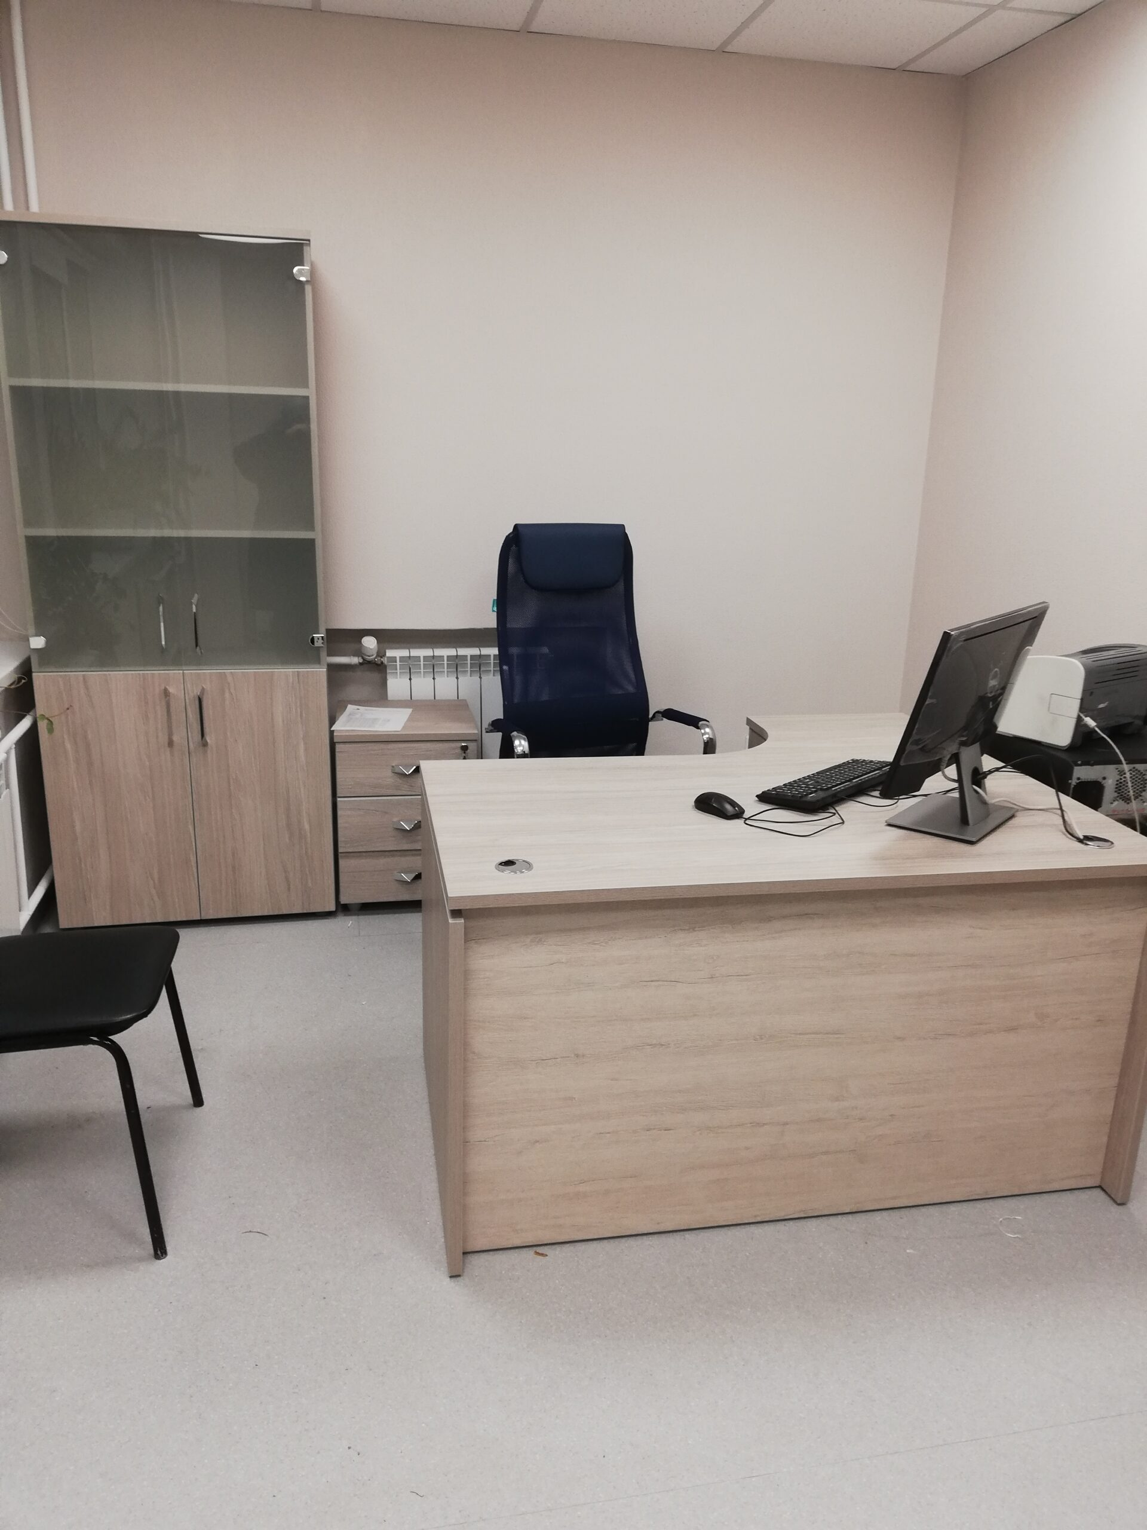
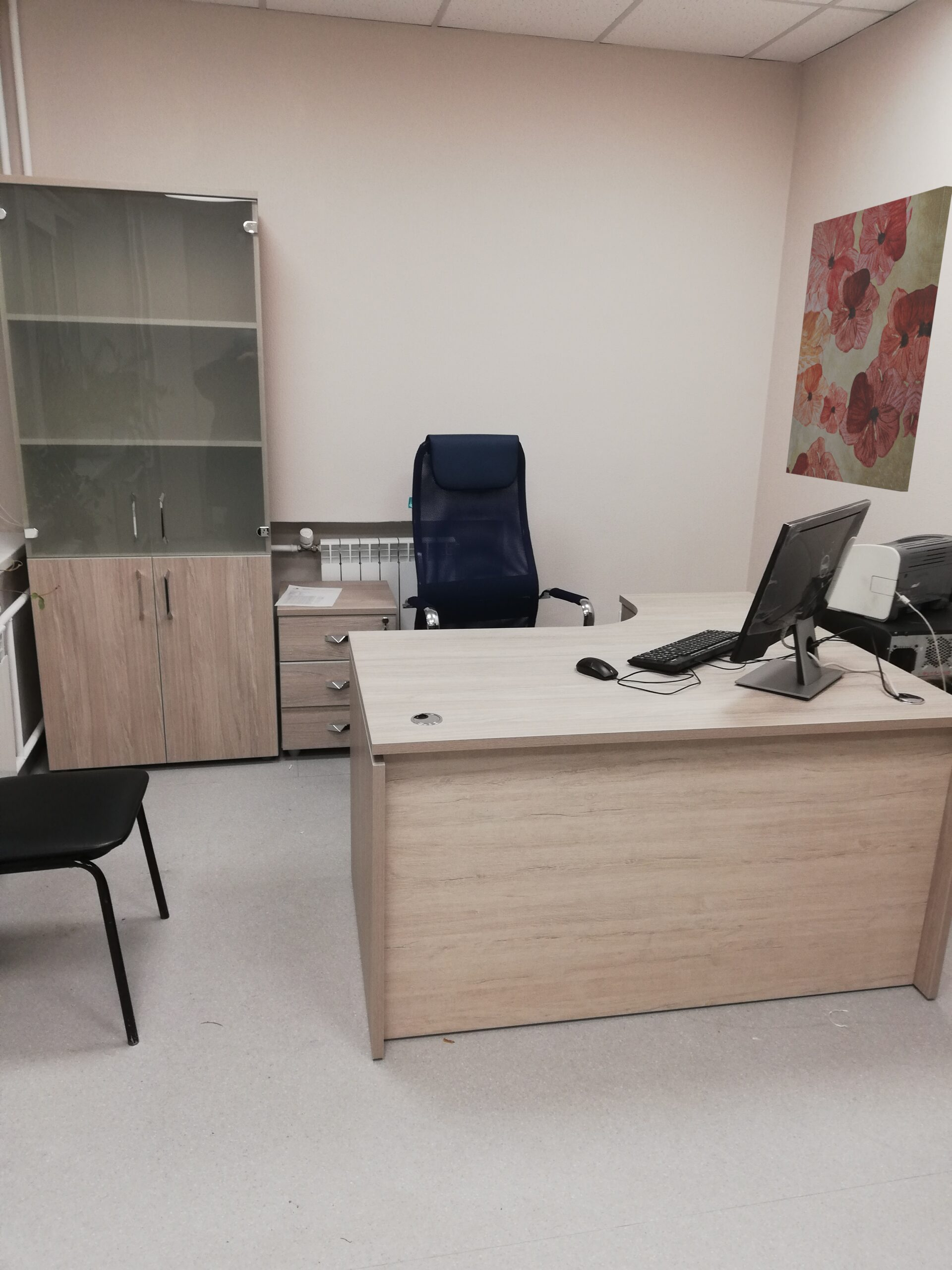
+ wall art [785,186,952,492]
